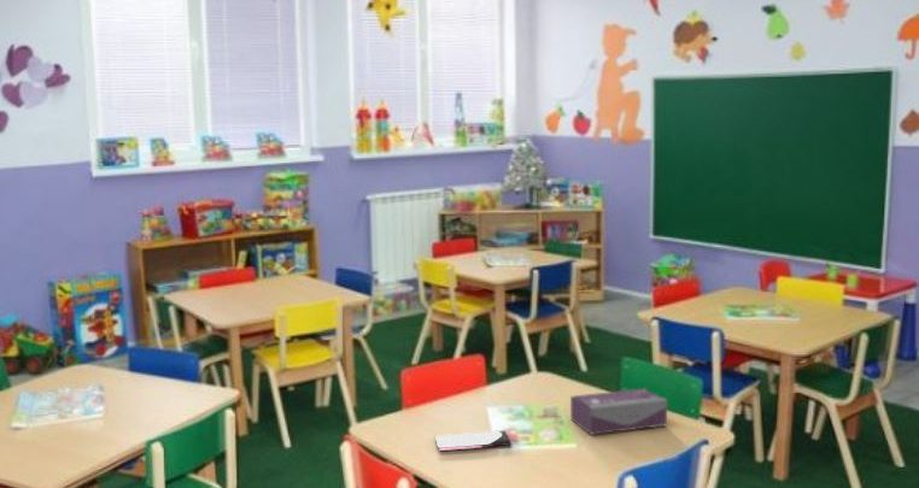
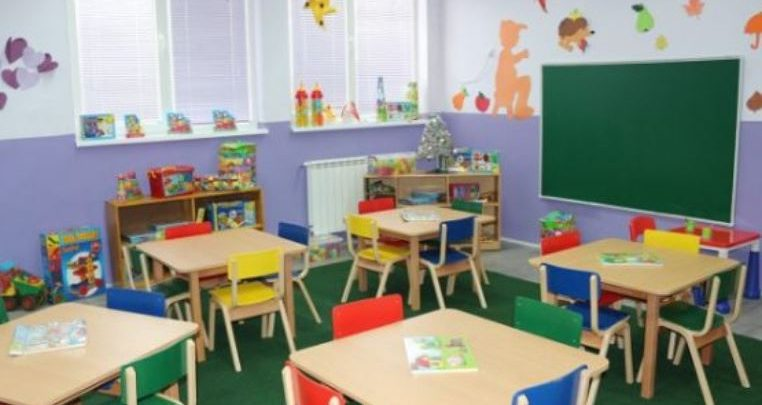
- tissue box [569,387,668,436]
- smartphone [434,430,513,453]
